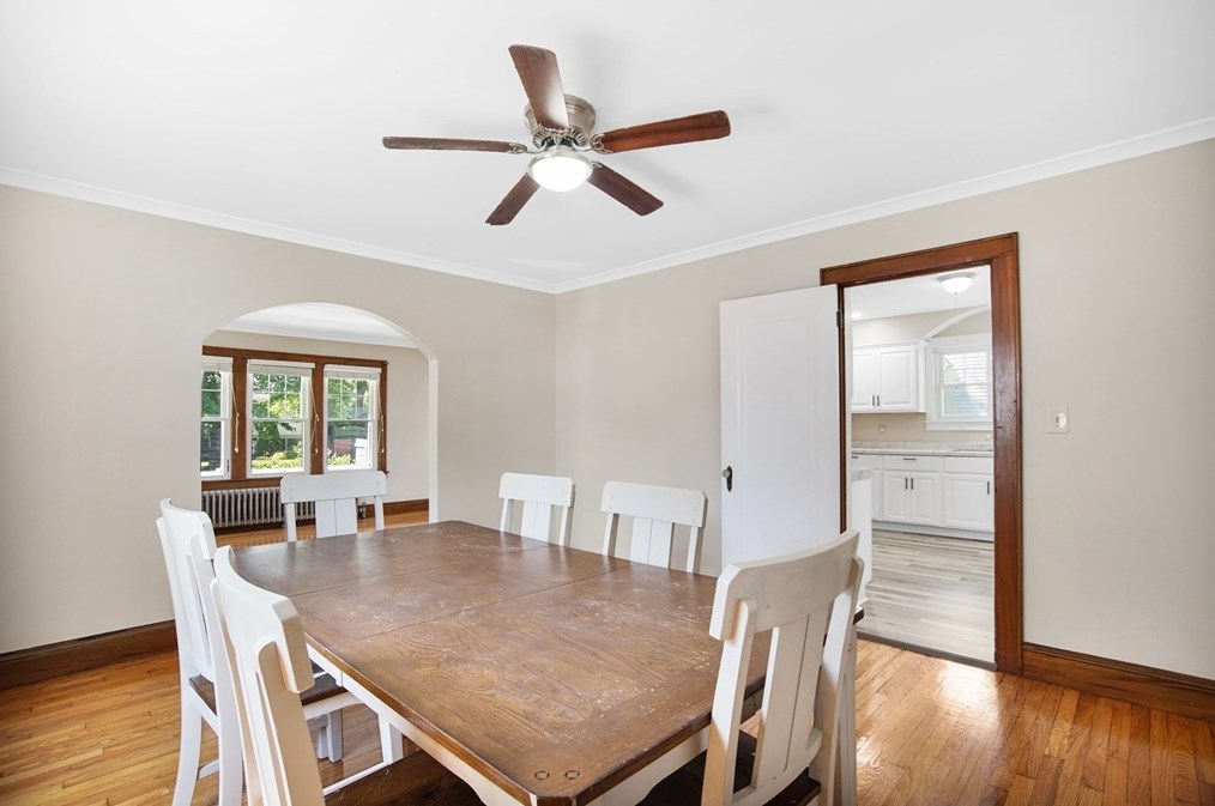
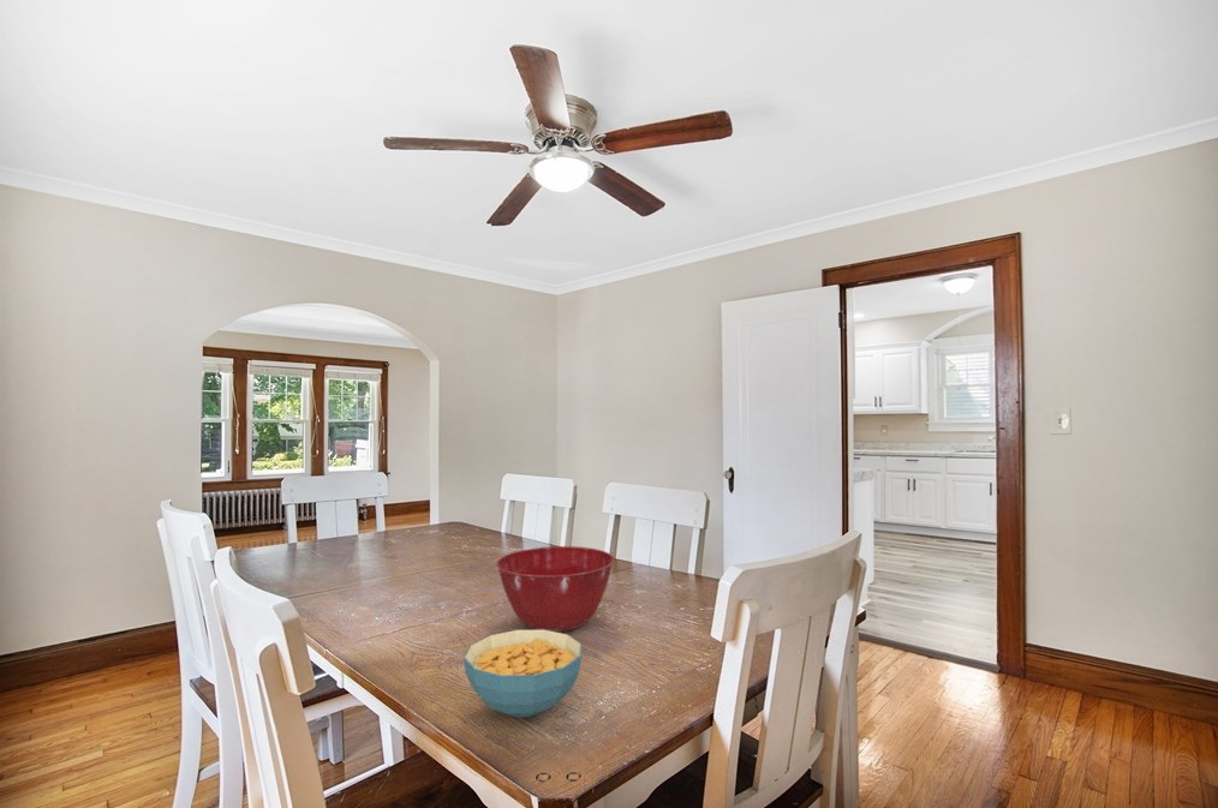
+ mixing bowl [495,545,615,633]
+ cereal bowl [462,629,583,718]
